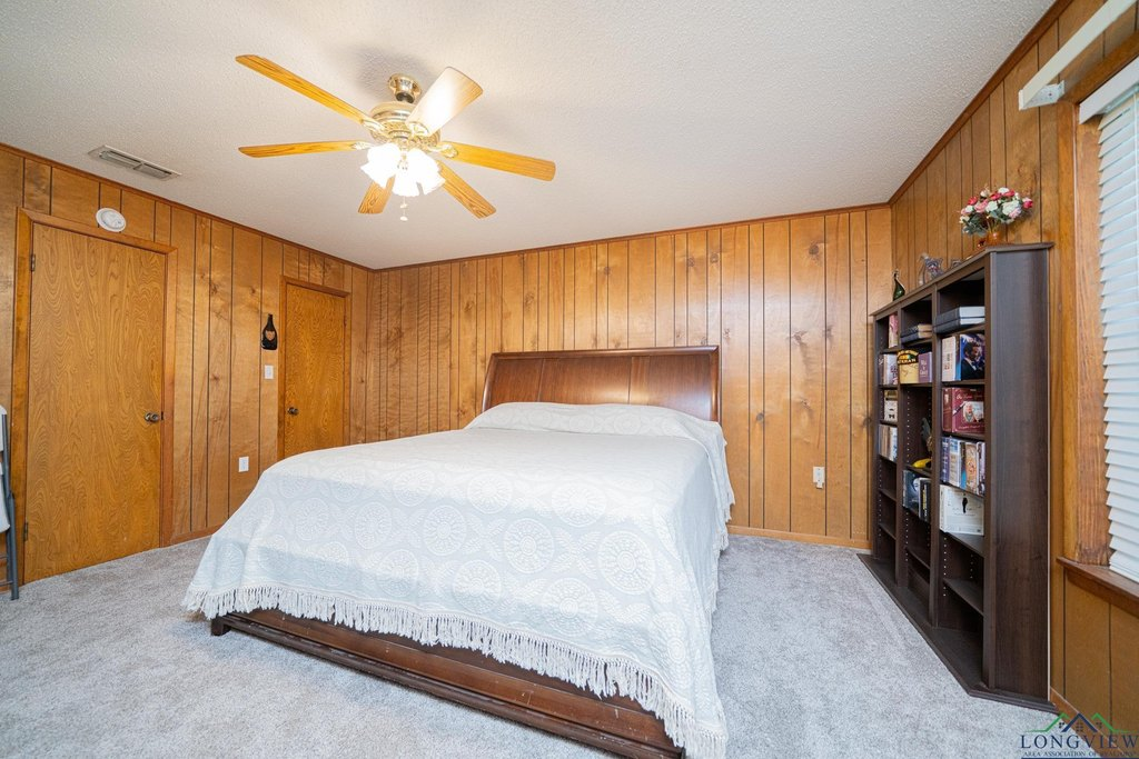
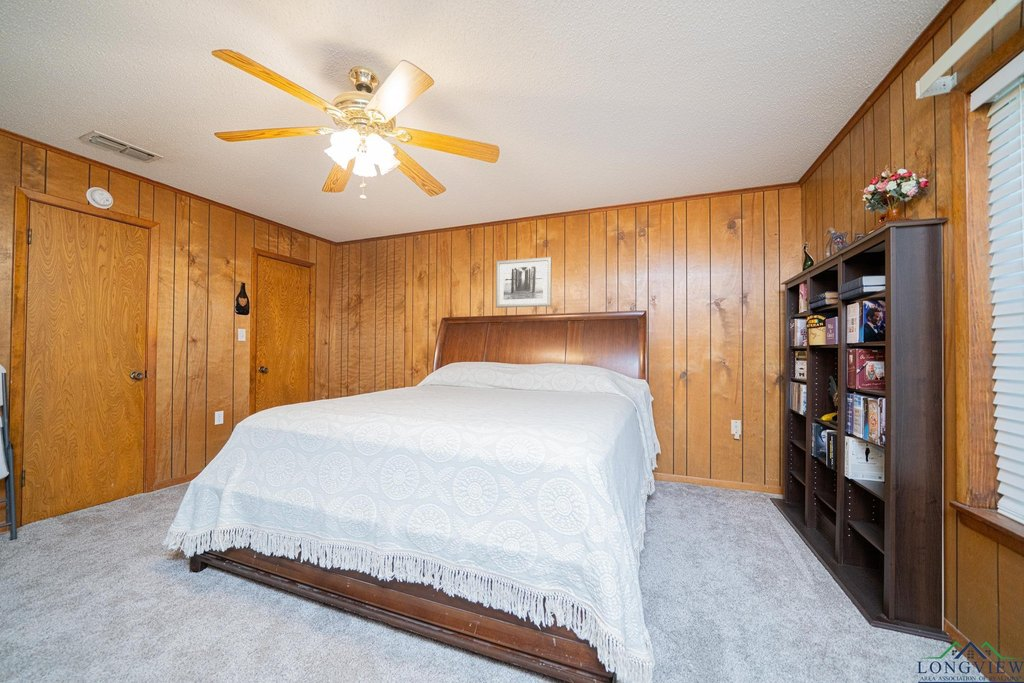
+ wall art [495,256,553,309]
